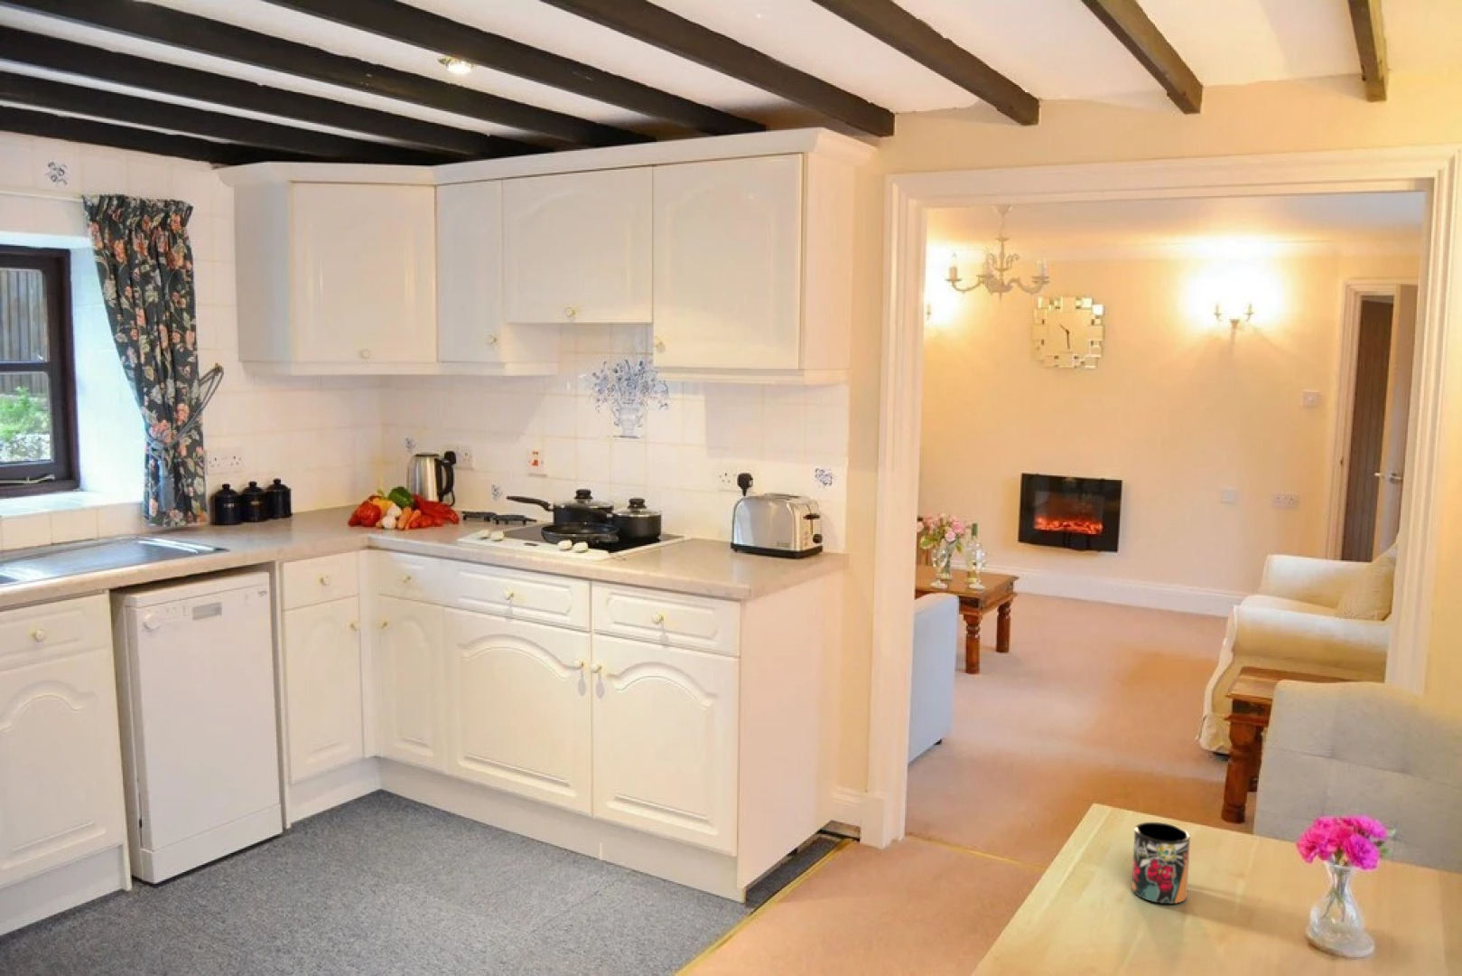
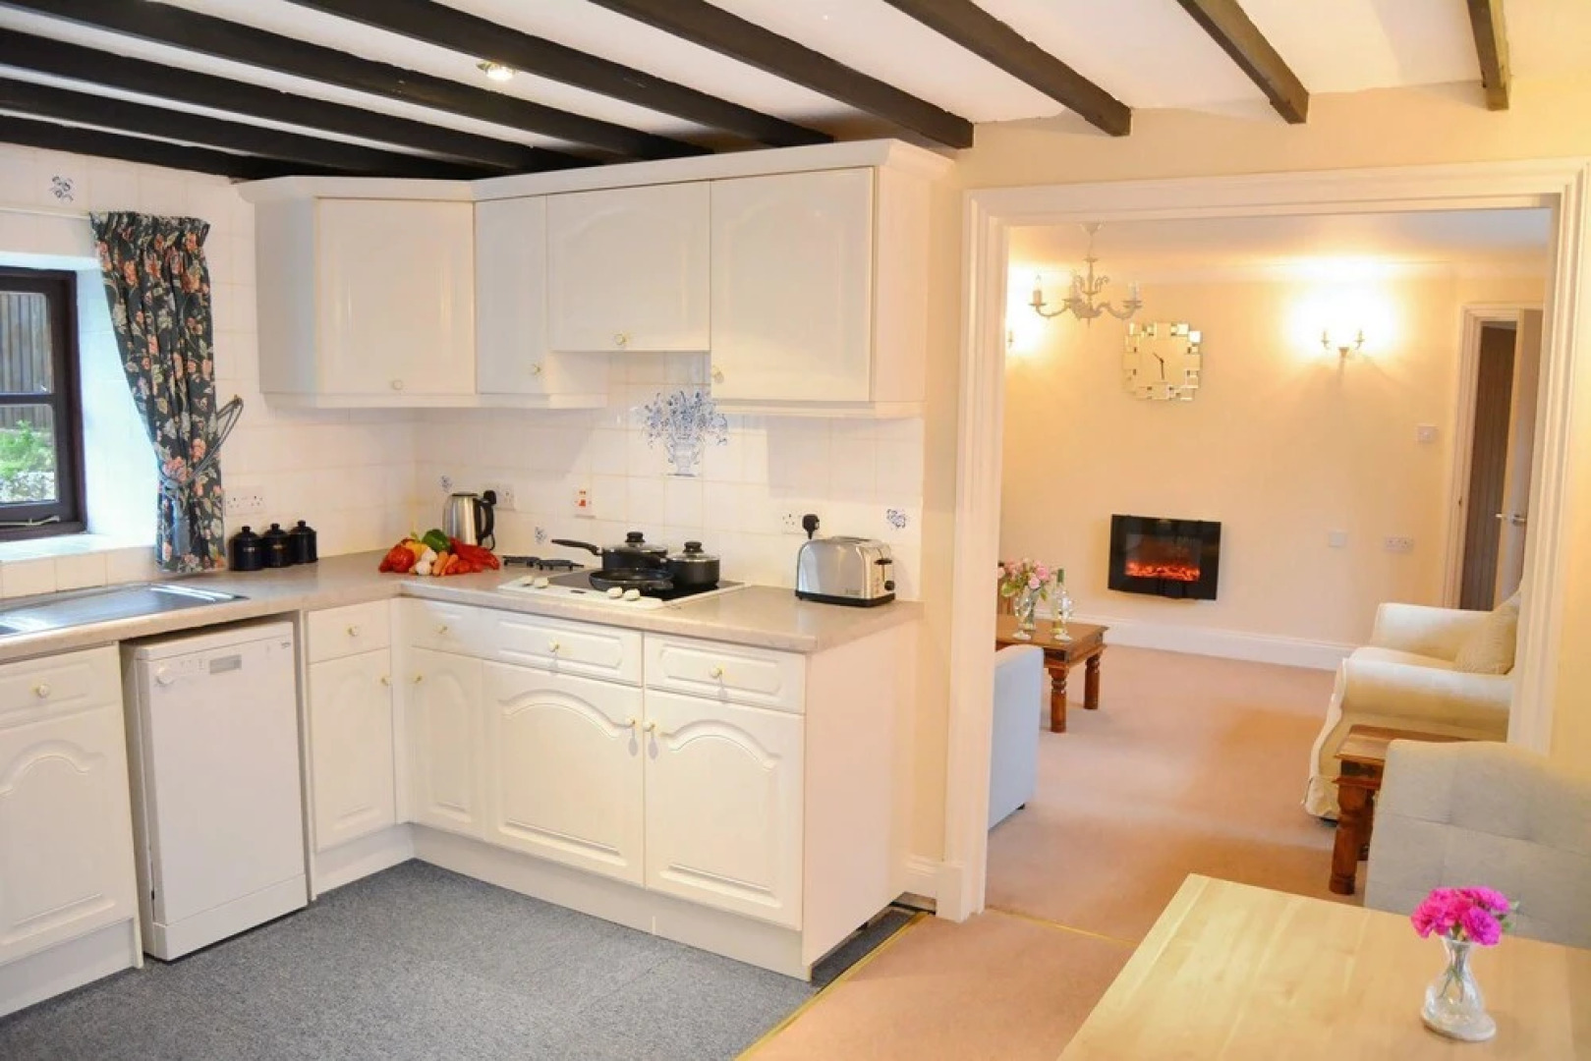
- mug [1131,821,1191,904]
